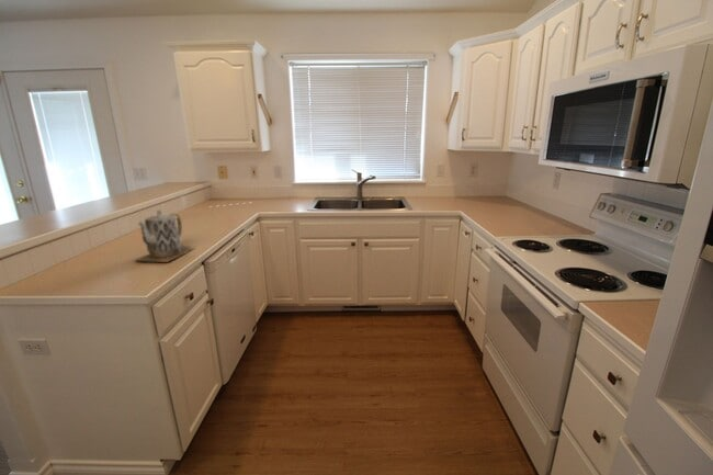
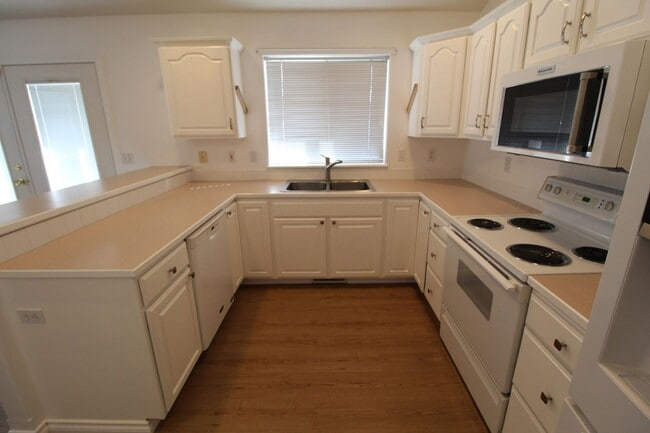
- teapot [133,208,195,263]
